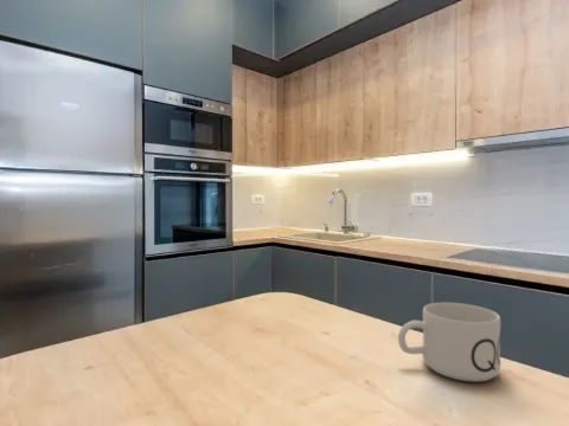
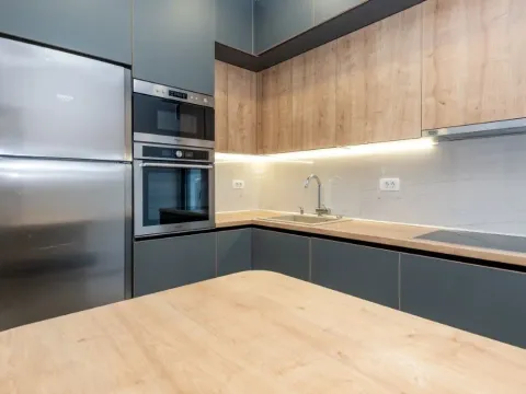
- mug [397,302,501,383]
